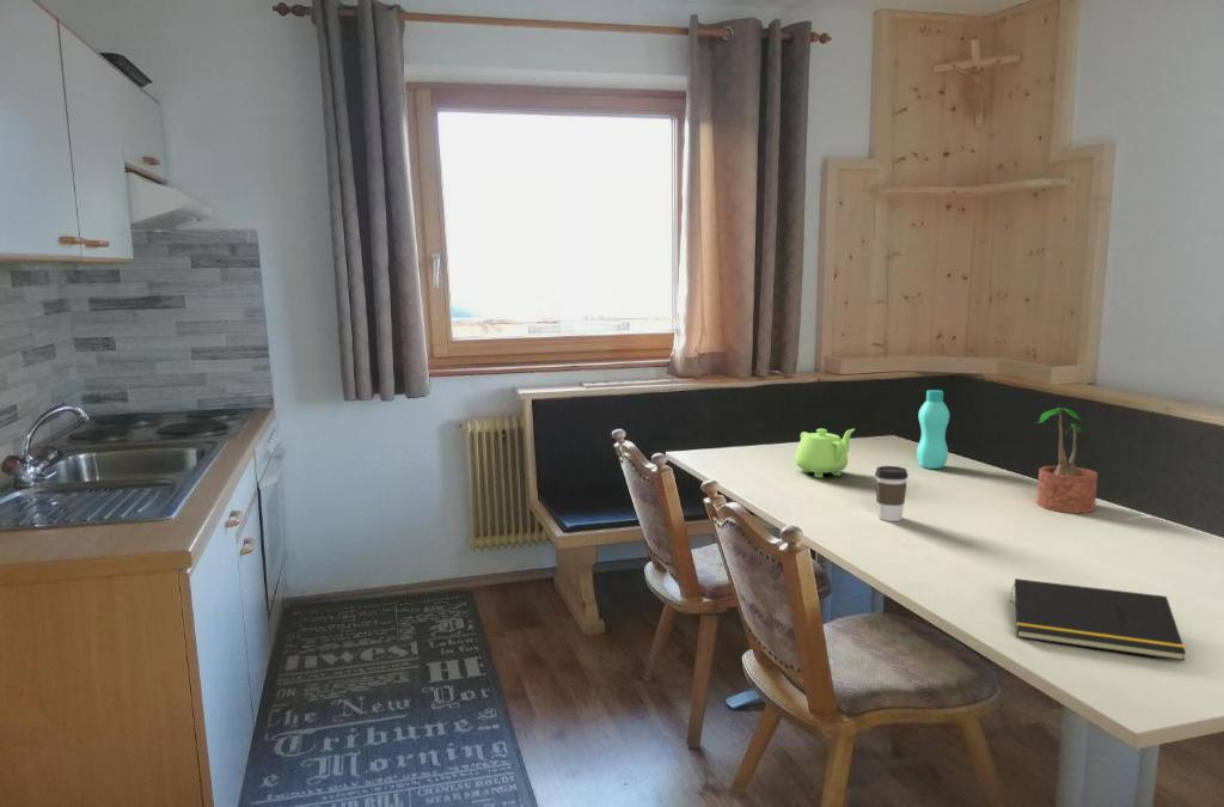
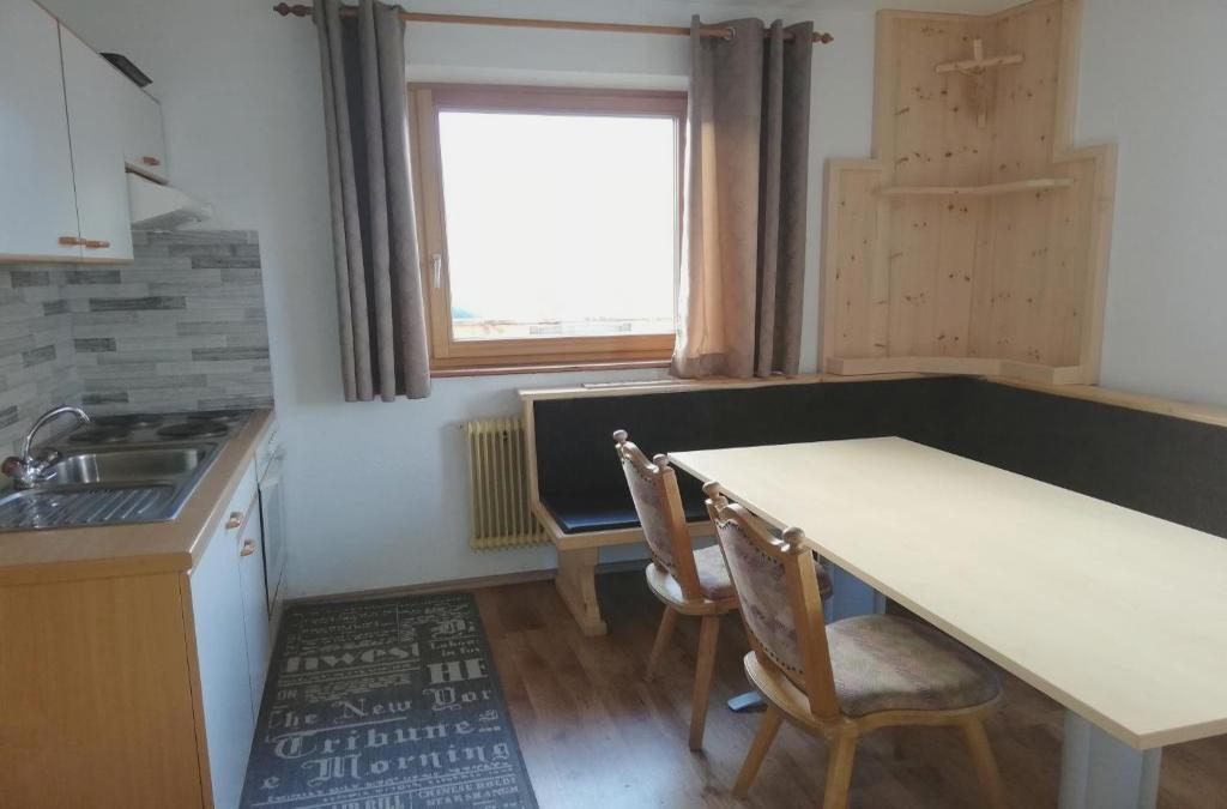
- bottle [916,389,950,470]
- notepad [1009,577,1187,662]
- coffee cup [874,465,910,522]
- potted plant [1034,406,1098,514]
- teapot [794,428,856,479]
